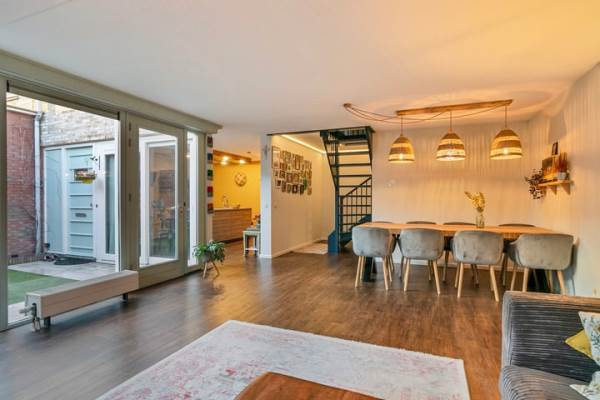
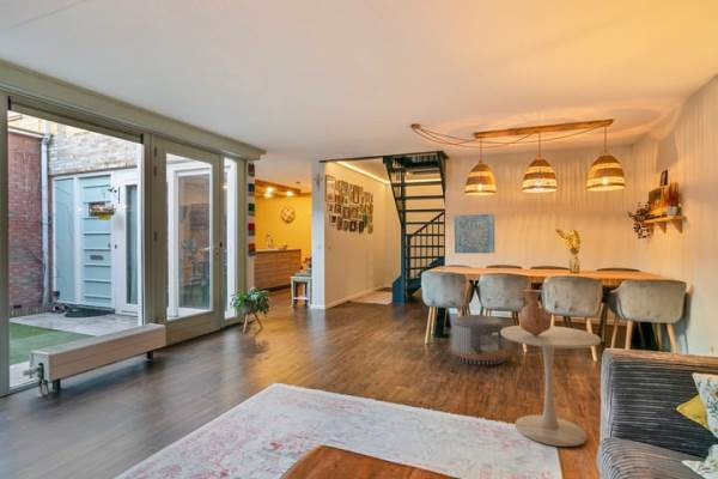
+ pouf [451,314,506,366]
+ side table [500,325,602,448]
+ wall art [454,213,497,254]
+ vase [518,289,552,335]
